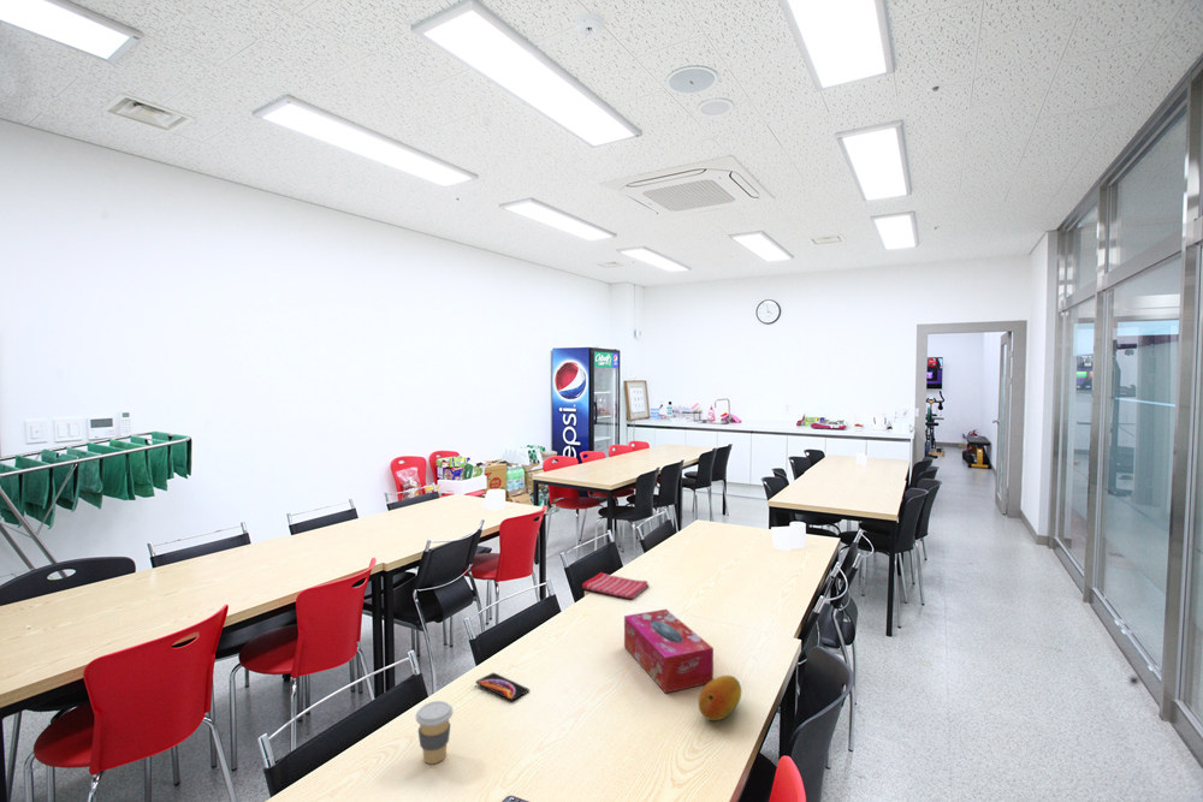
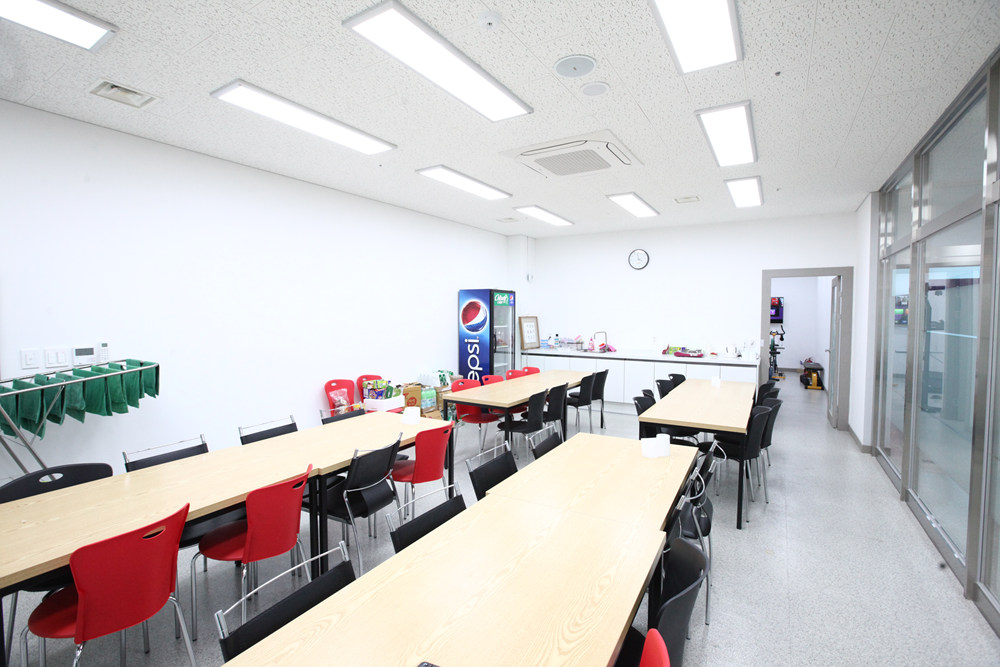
- fruit [697,675,742,721]
- coffee cup [415,700,454,765]
- smartphone [474,672,531,702]
- dish towel [581,571,650,600]
- tissue box [623,608,715,694]
